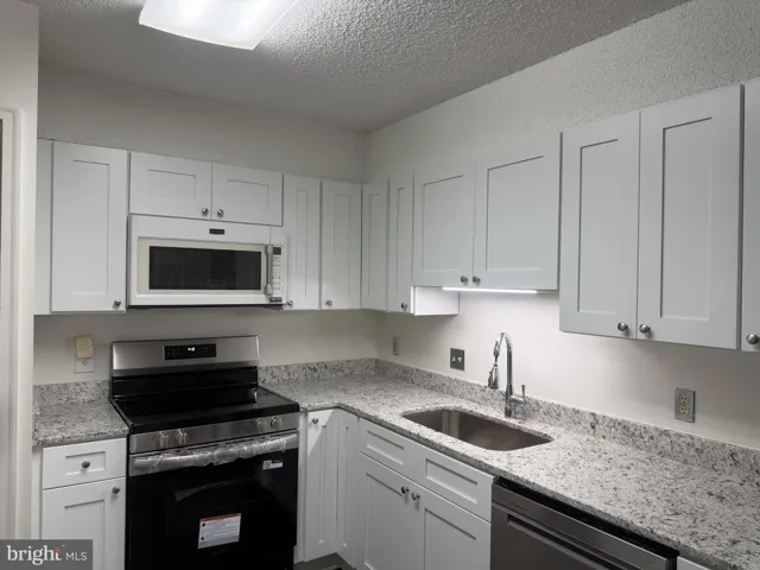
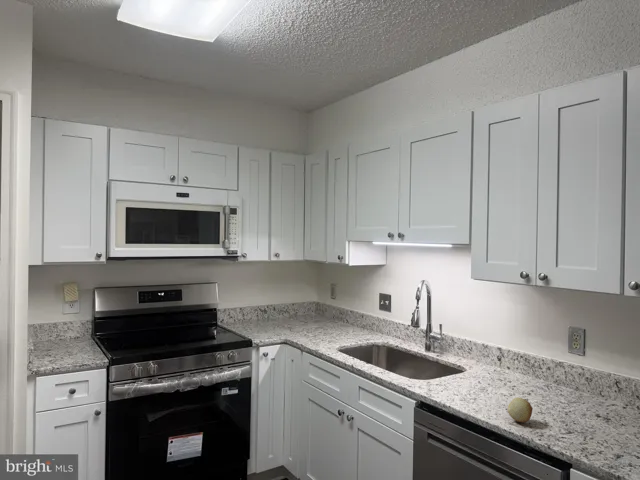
+ fruit [506,397,534,424]
